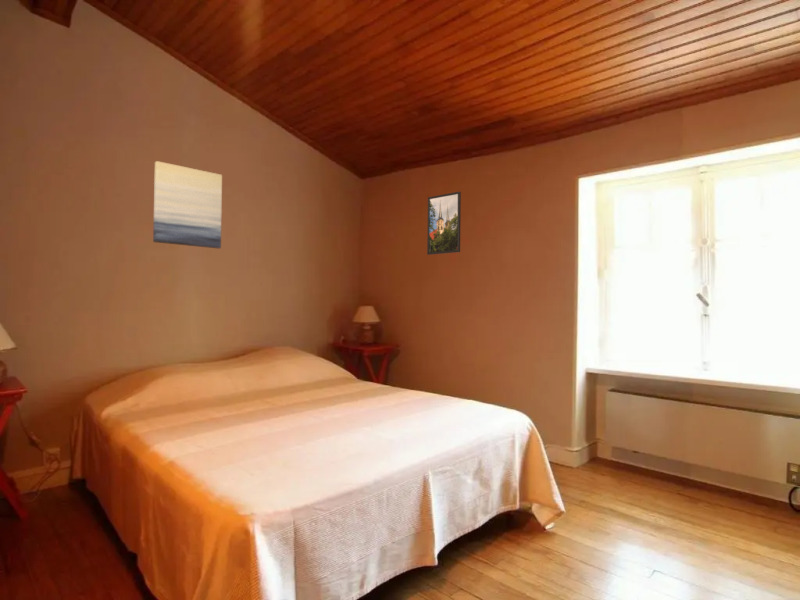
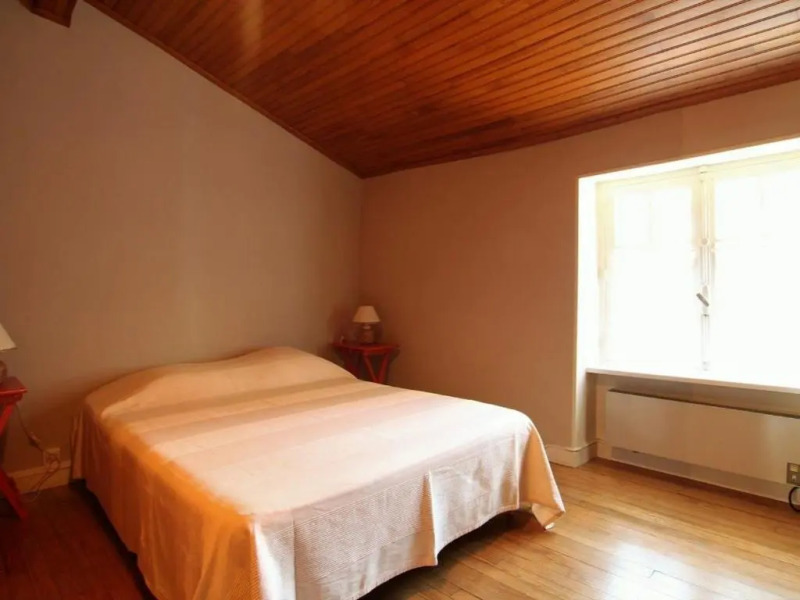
- wall art [152,160,223,249]
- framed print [426,191,462,256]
